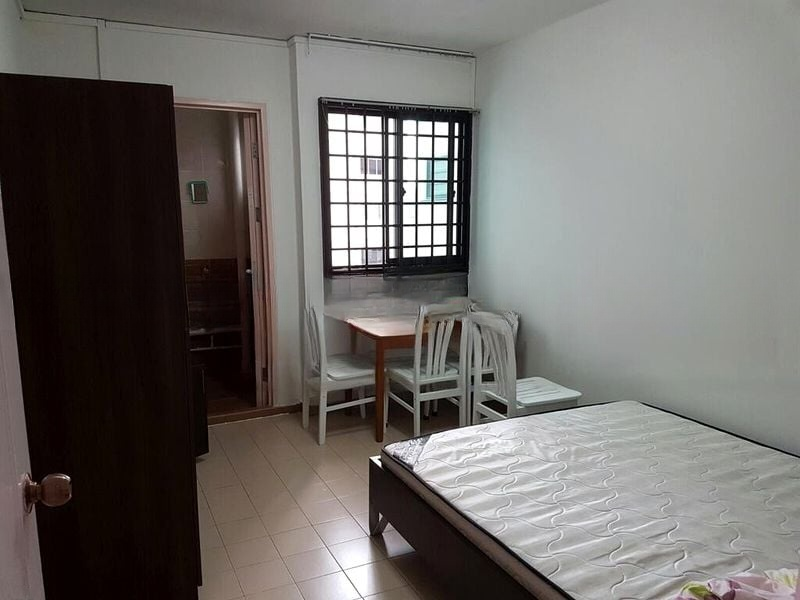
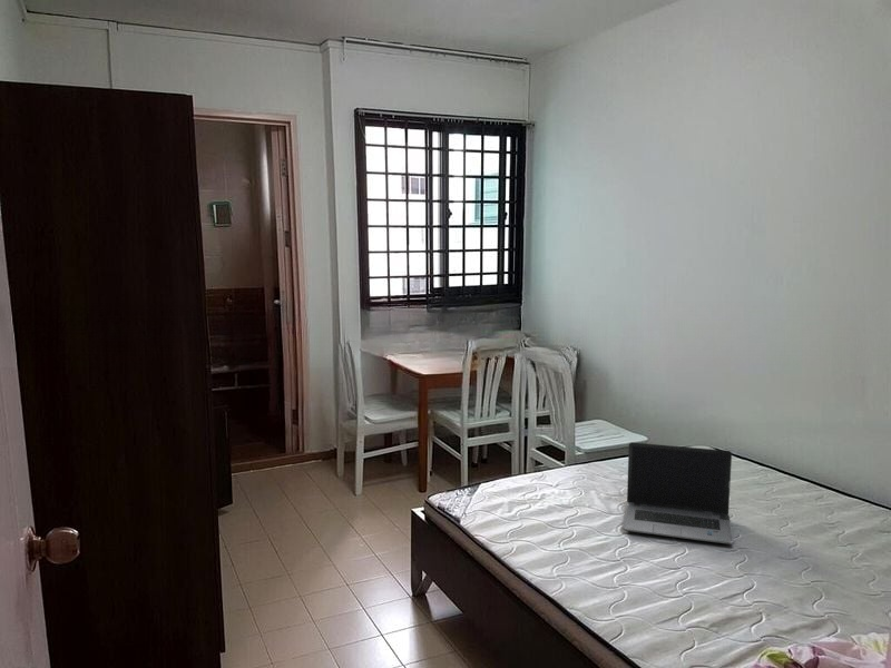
+ laptop computer [621,441,735,546]
